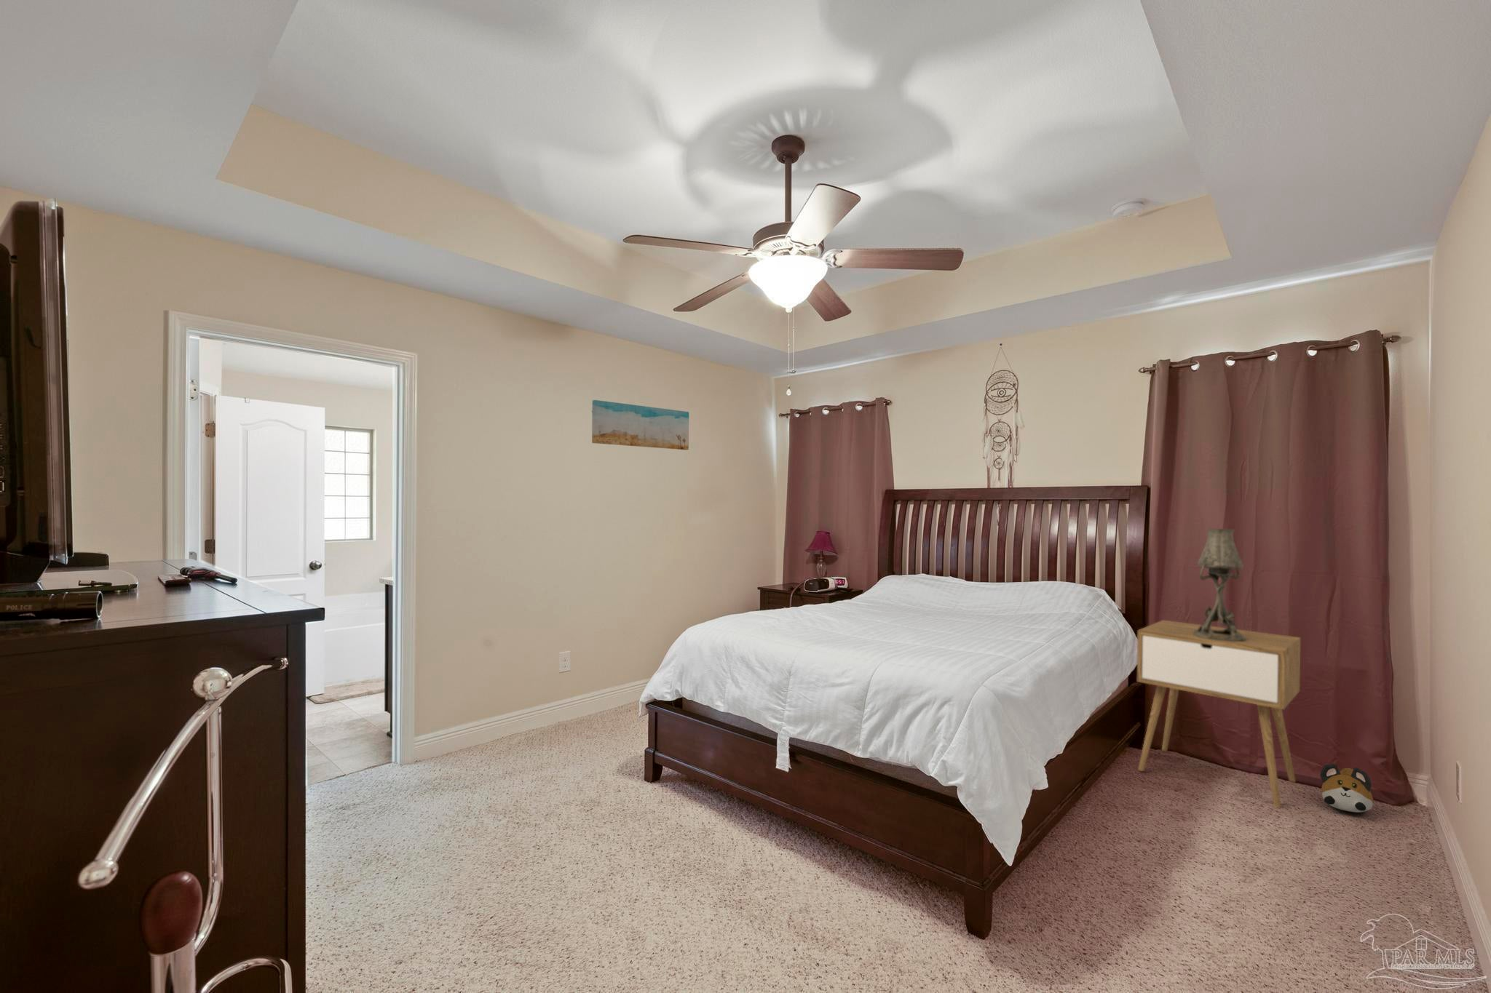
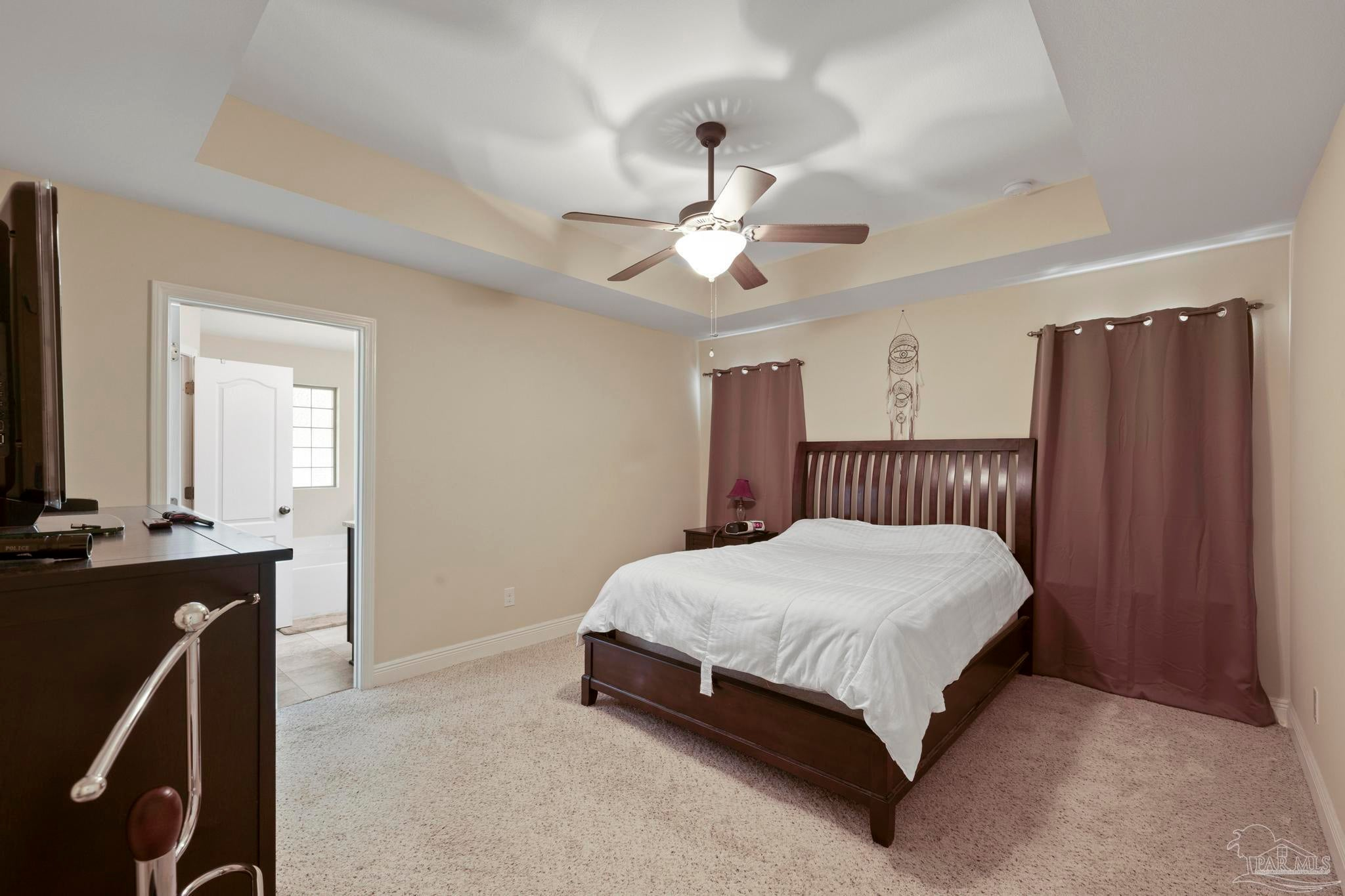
- wall art [591,399,690,450]
- table lamp [1193,529,1246,642]
- plush toy [1319,764,1373,813]
- nightstand [1136,620,1301,809]
